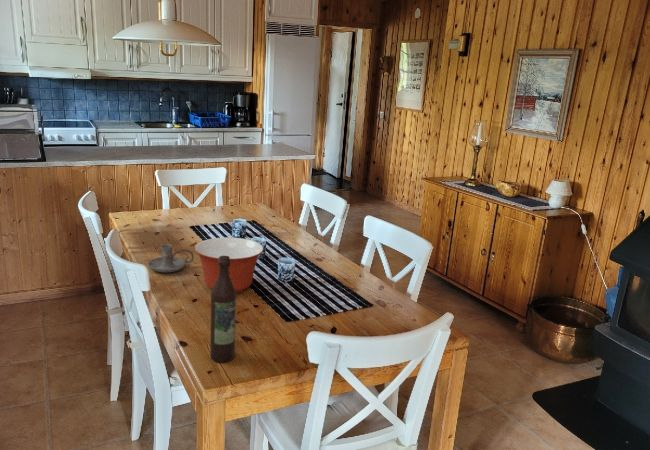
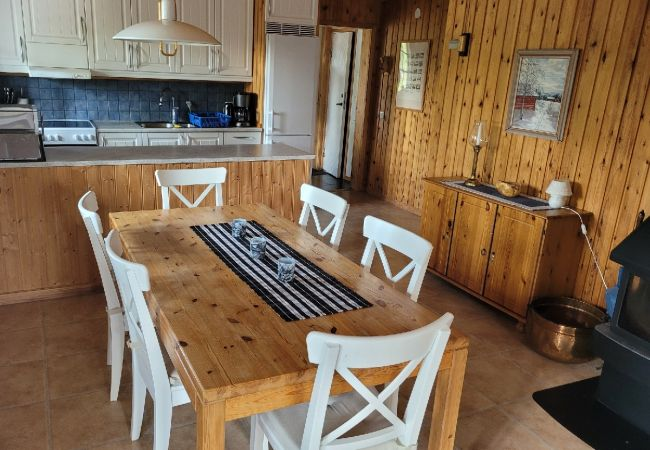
- wine bottle [209,256,237,363]
- mixing bowl [193,237,264,294]
- candle holder [147,244,195,273]
